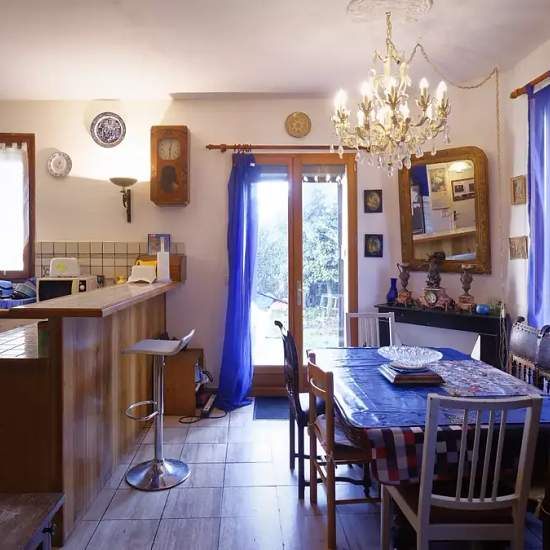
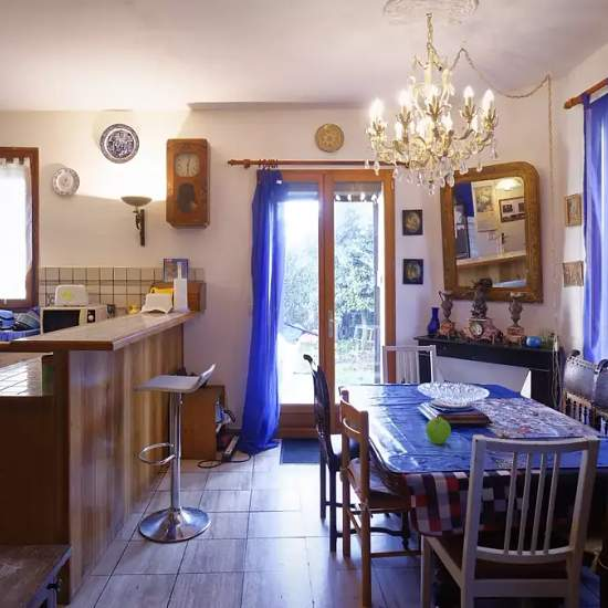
+ fruit [424,416,452,445]
